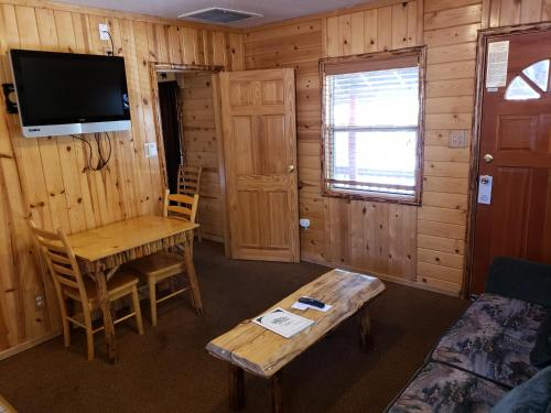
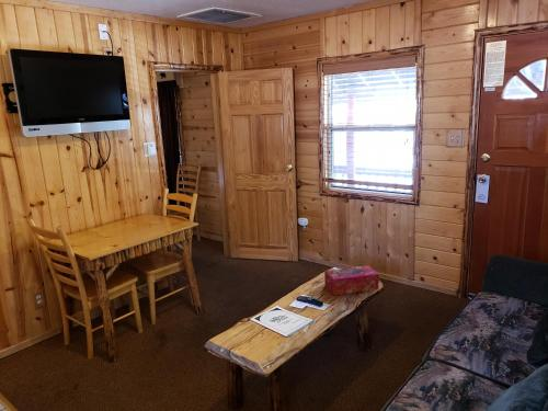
+ tissue box [323,264,380,296]
